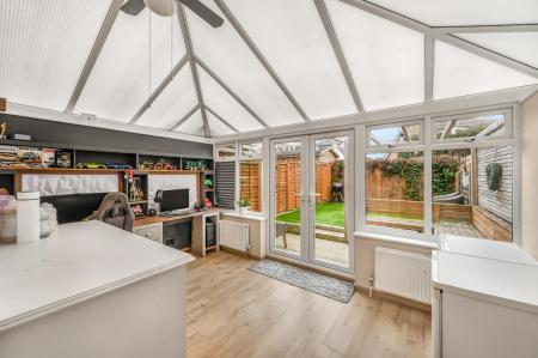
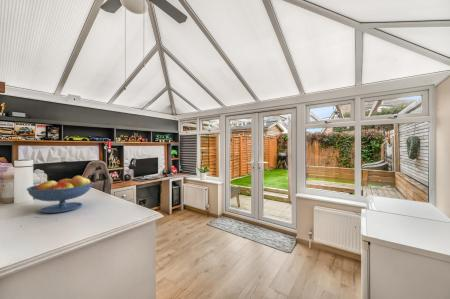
+ fruit bowl [26,174,94,214]
